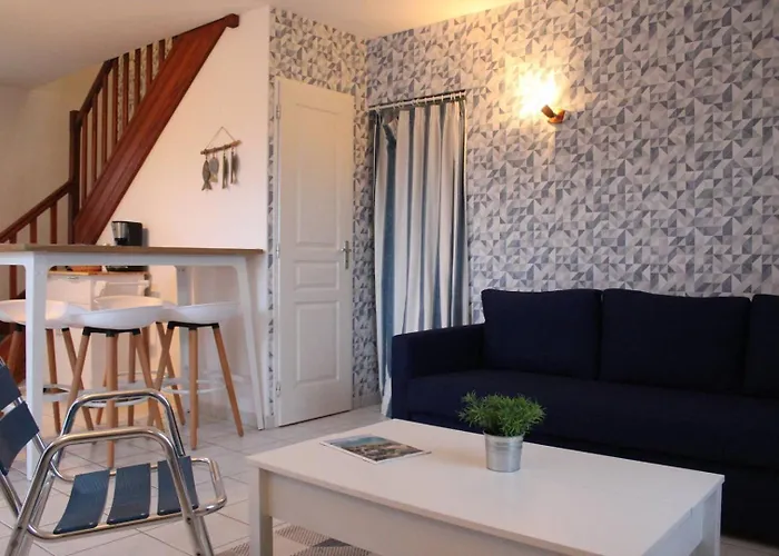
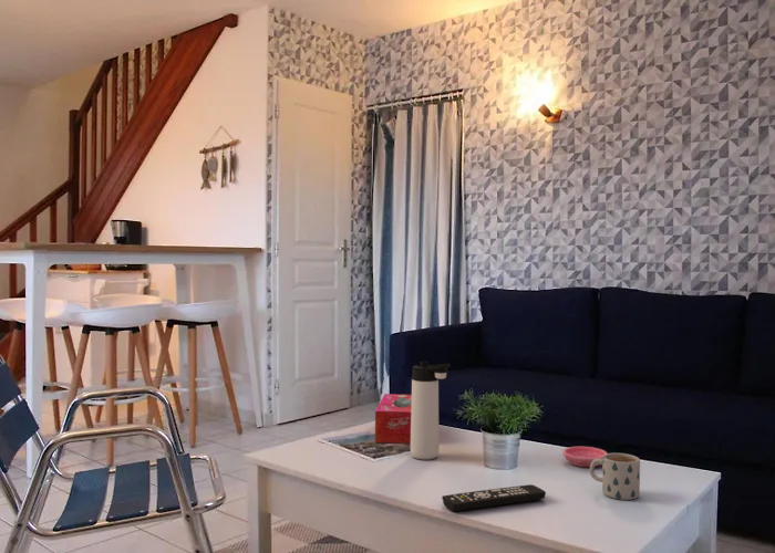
+ mug [589,452,641,501]
+ remote control [441,483,547,512]
+ tissue box [374,393,412,445]
+ saucer [561,446,608,468]
+ thermos bottle [410,361,452,461]
